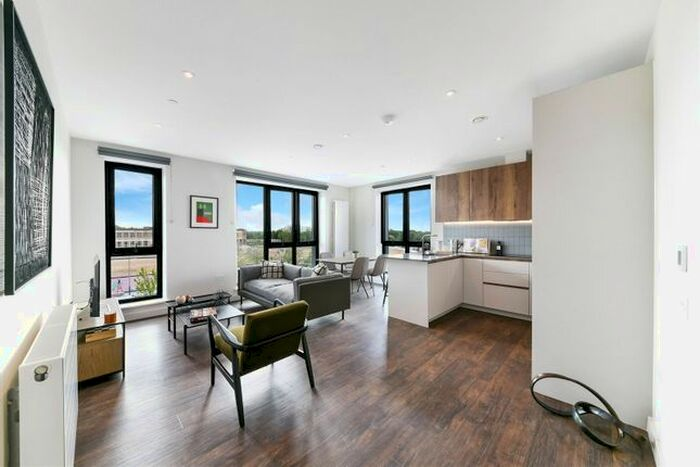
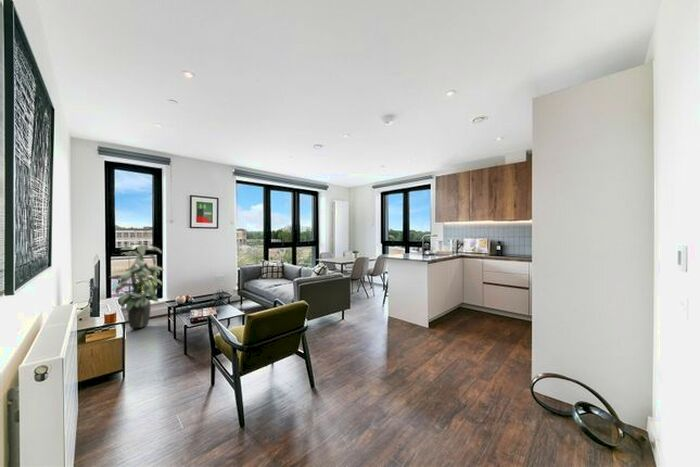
+ indoor plant [109,240,164,330]
